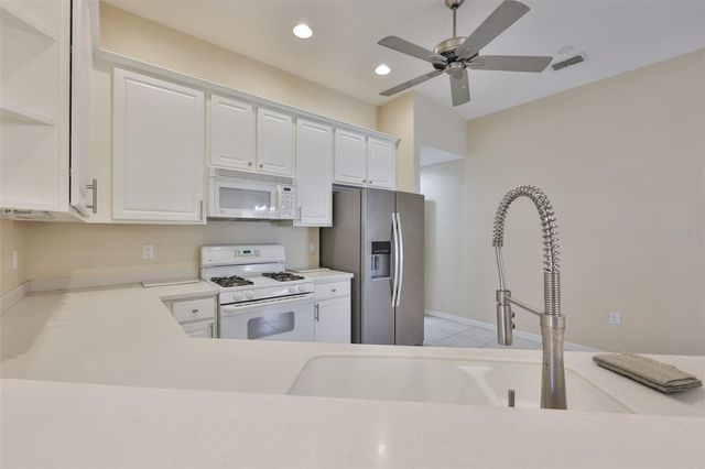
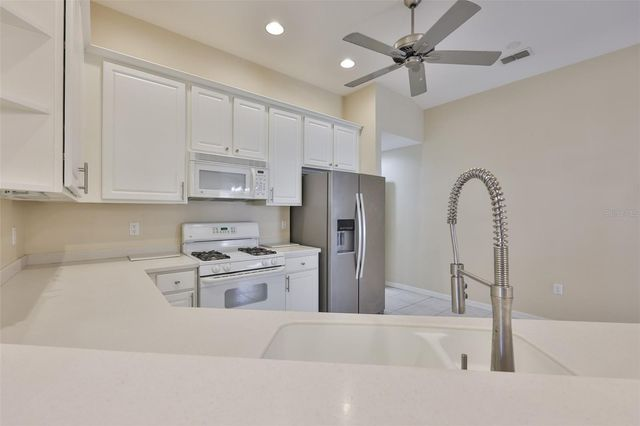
- washcloth [592,350,704,393]
